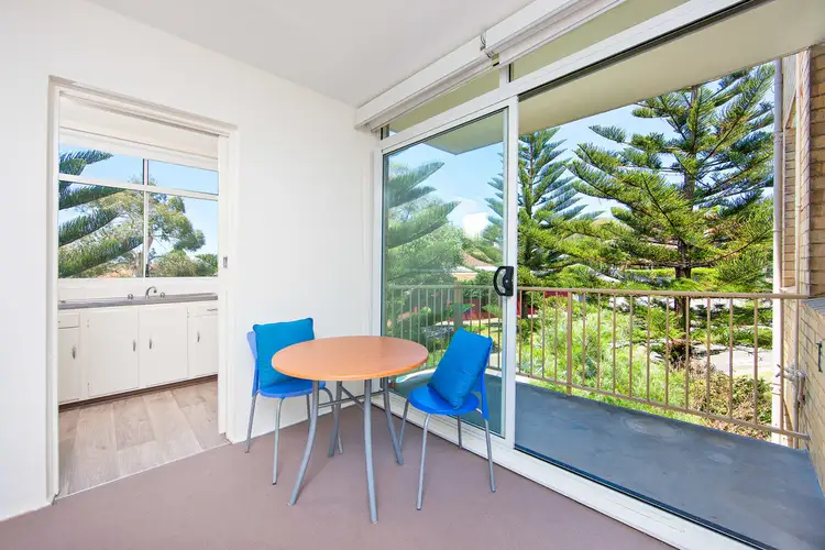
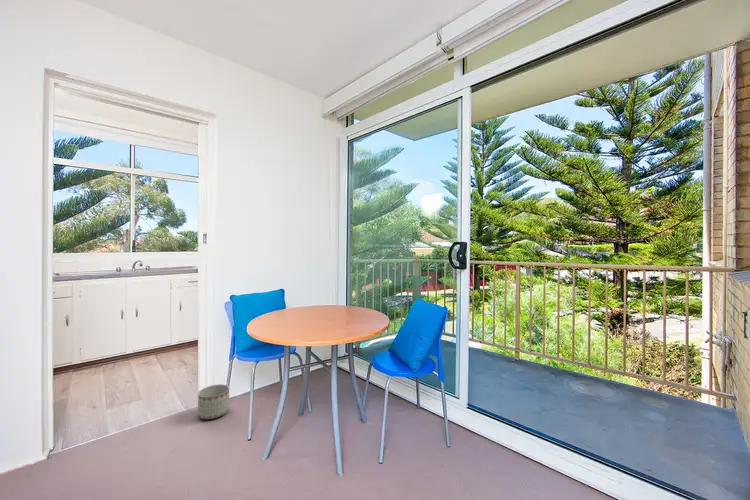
+ planter [197,383,230,420]
